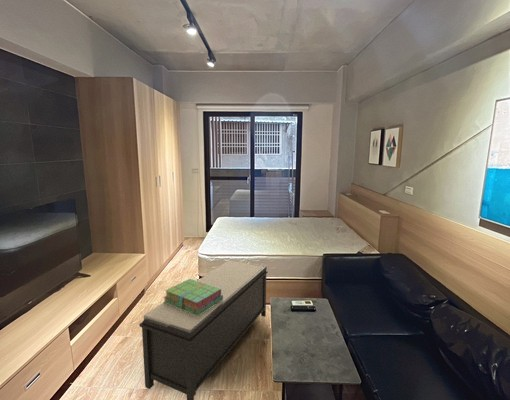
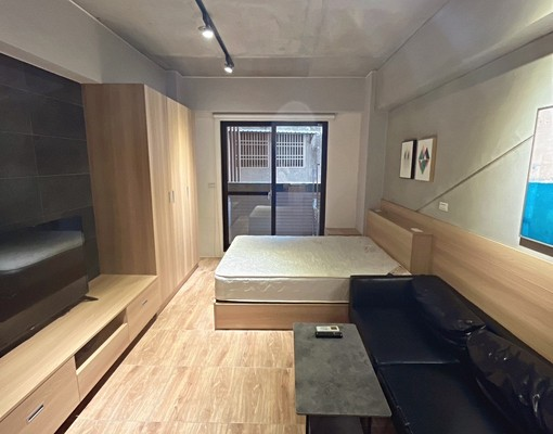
- bench [138,260,269,400]
- stack of books [162,278,223,316]
